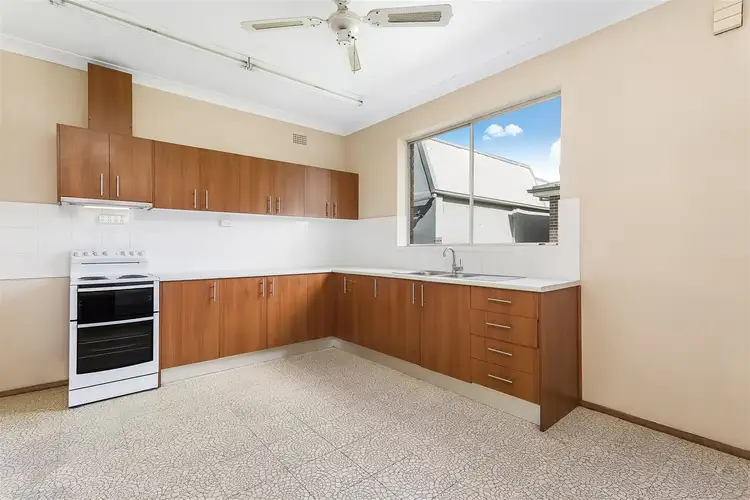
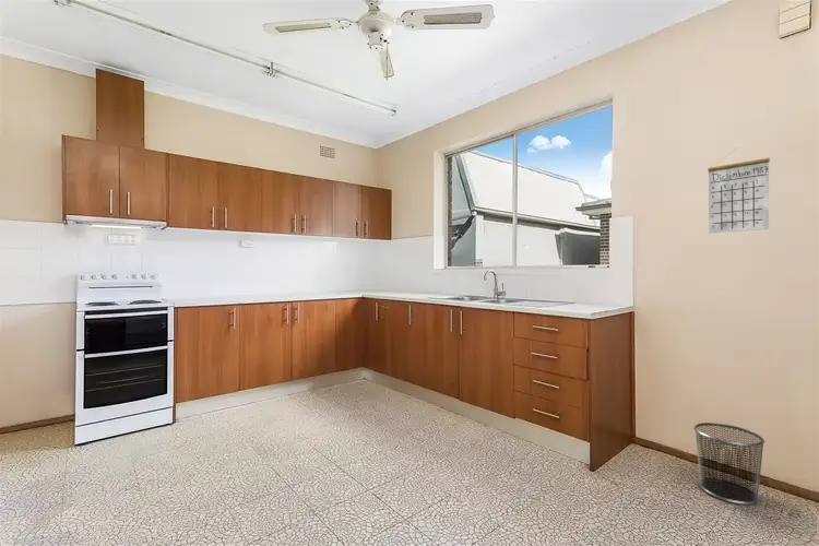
+ calendar [707,147,771,234]
+ waste bin [692,422,765,506]
